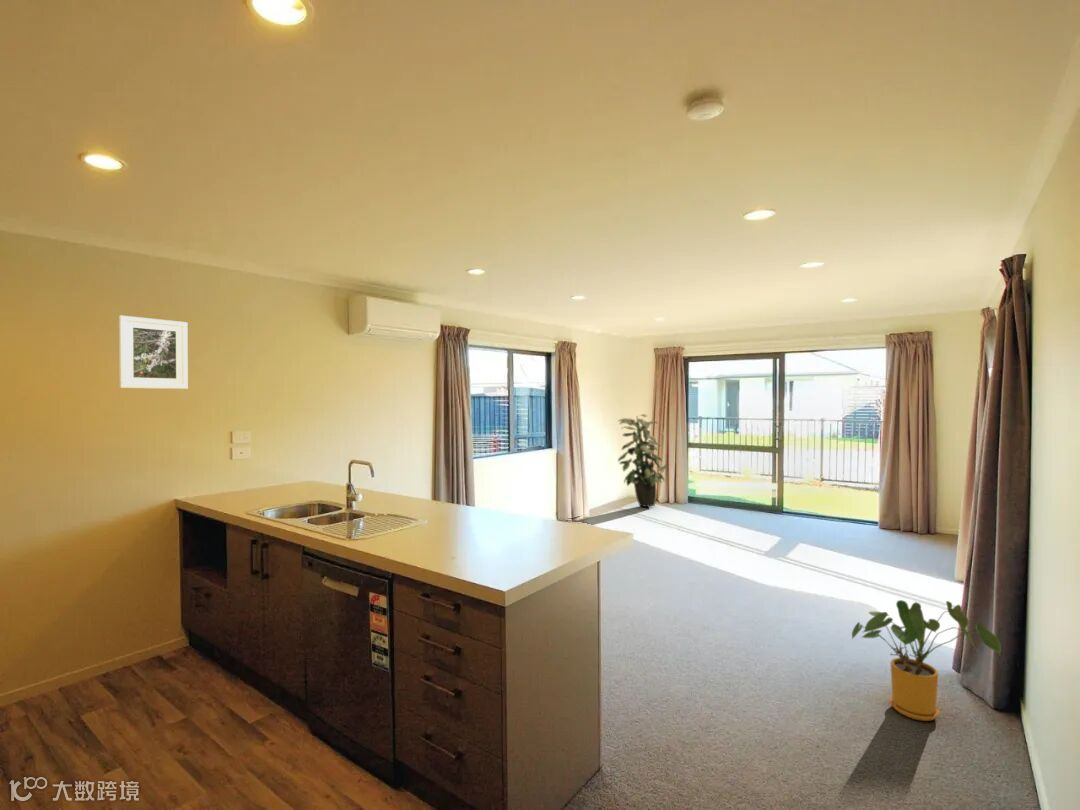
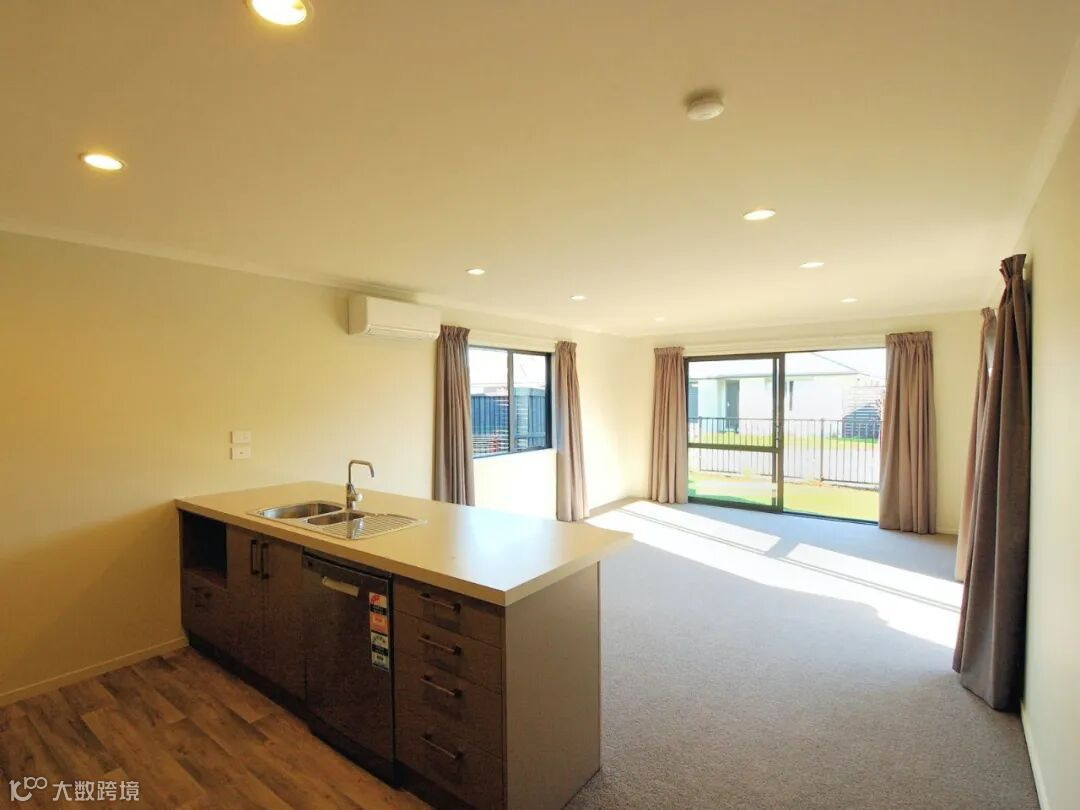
- house plant [850,599,1002,722]
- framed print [118,315,189,390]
- indoor plant [617,413,669,508]
